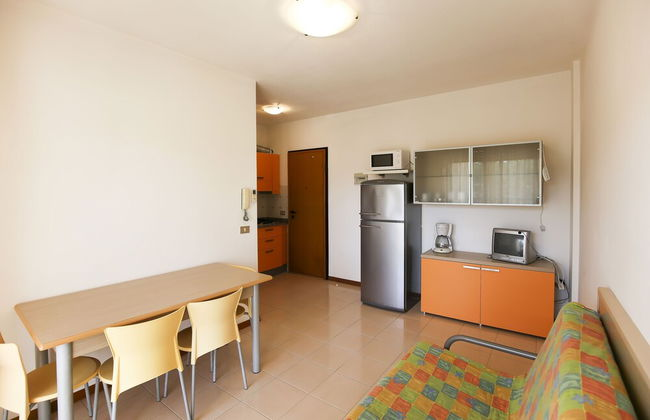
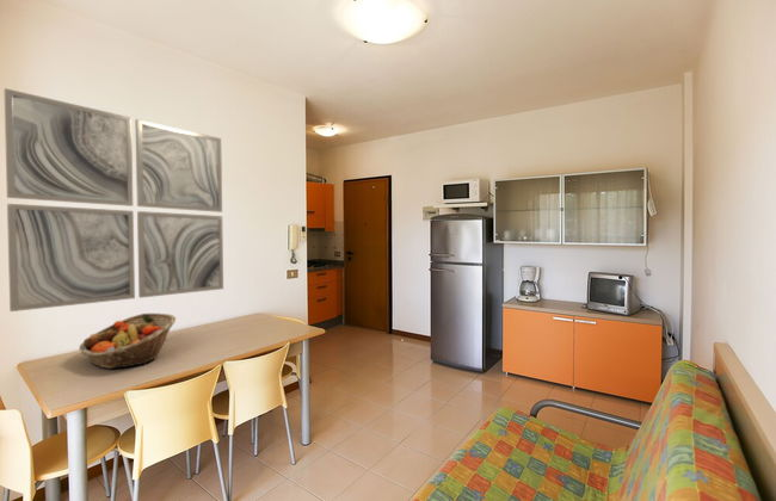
+ fruit basket [78,313,177,370]
+ wall art [2,87,224,313]
